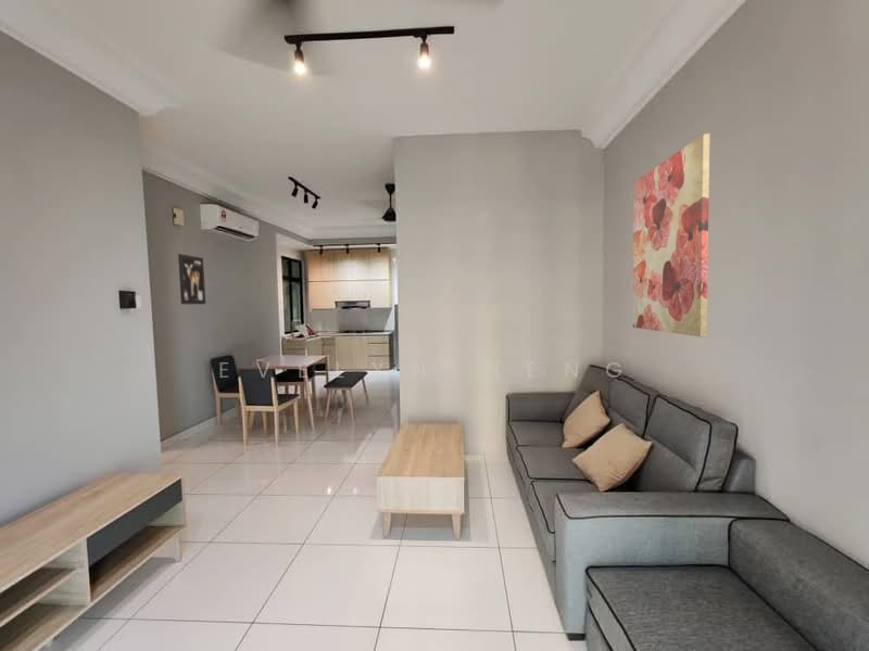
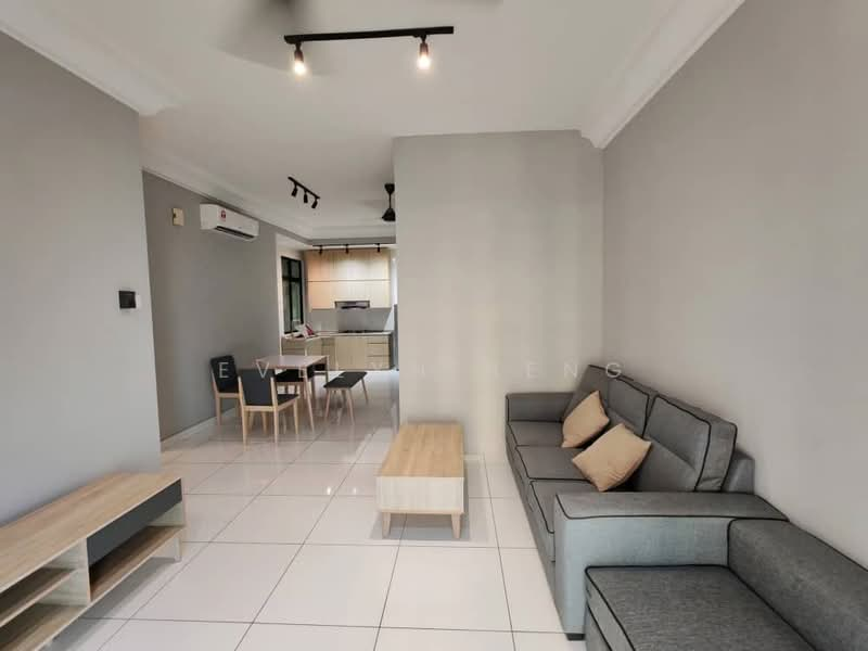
- wall art [177,253,206,305]
- wall art [632,132,711,337]
